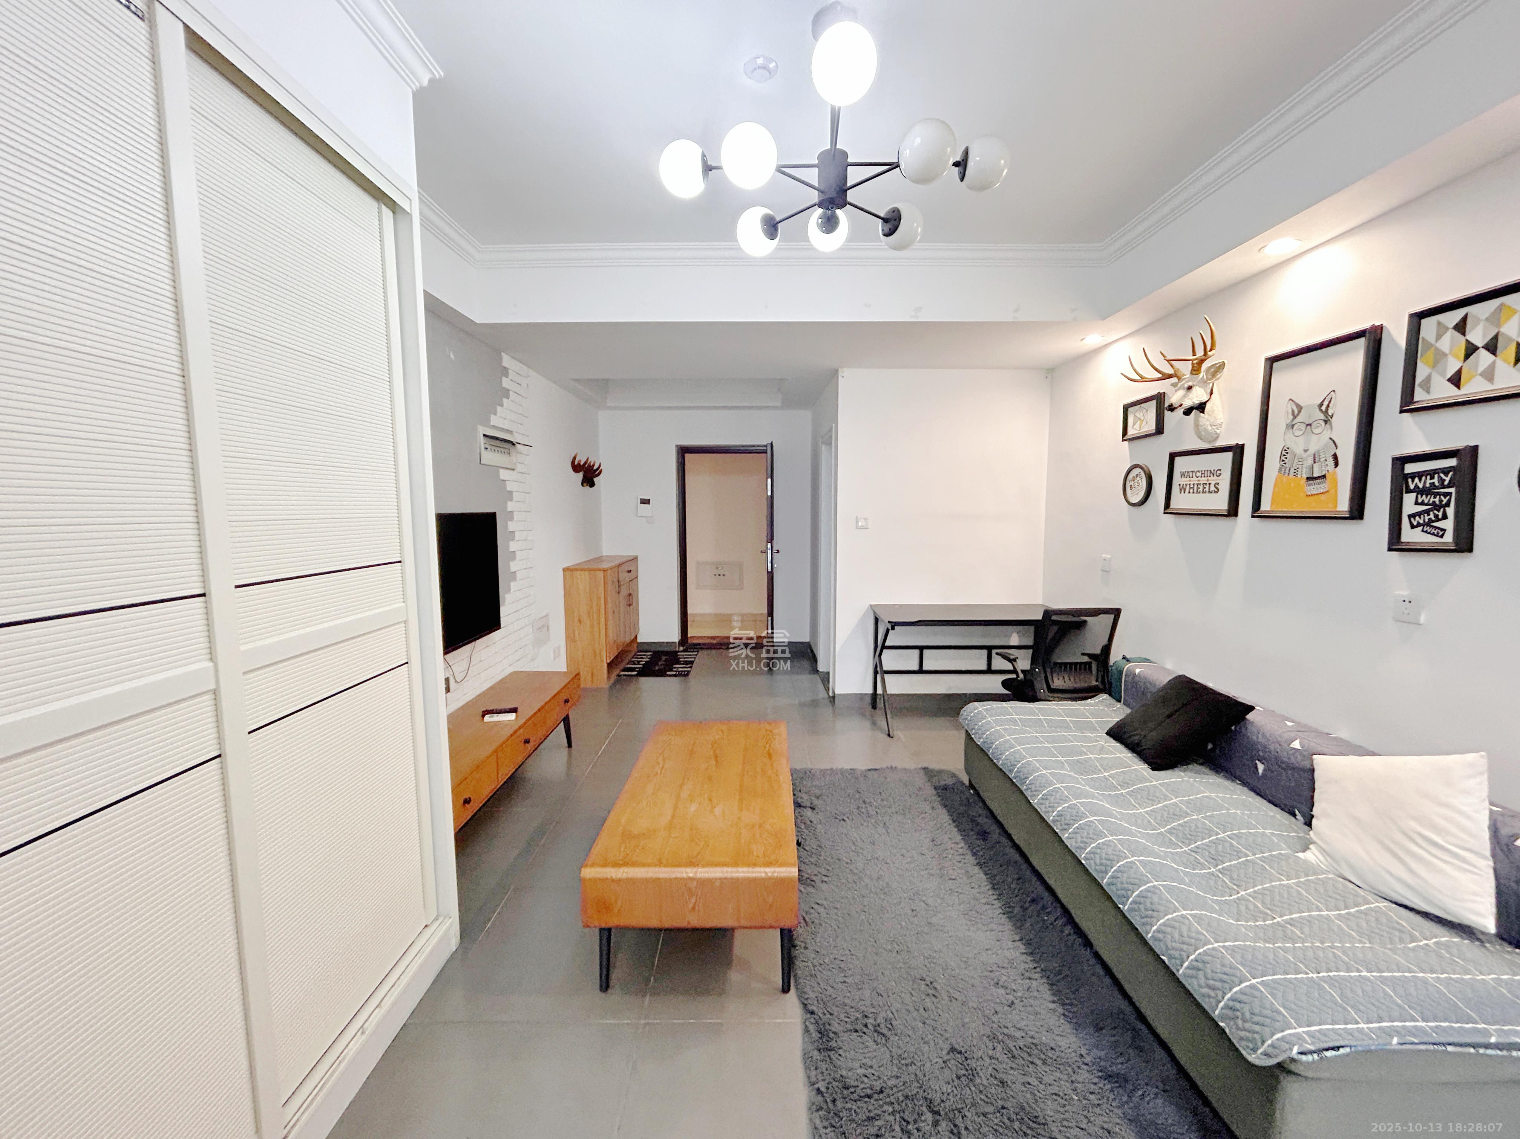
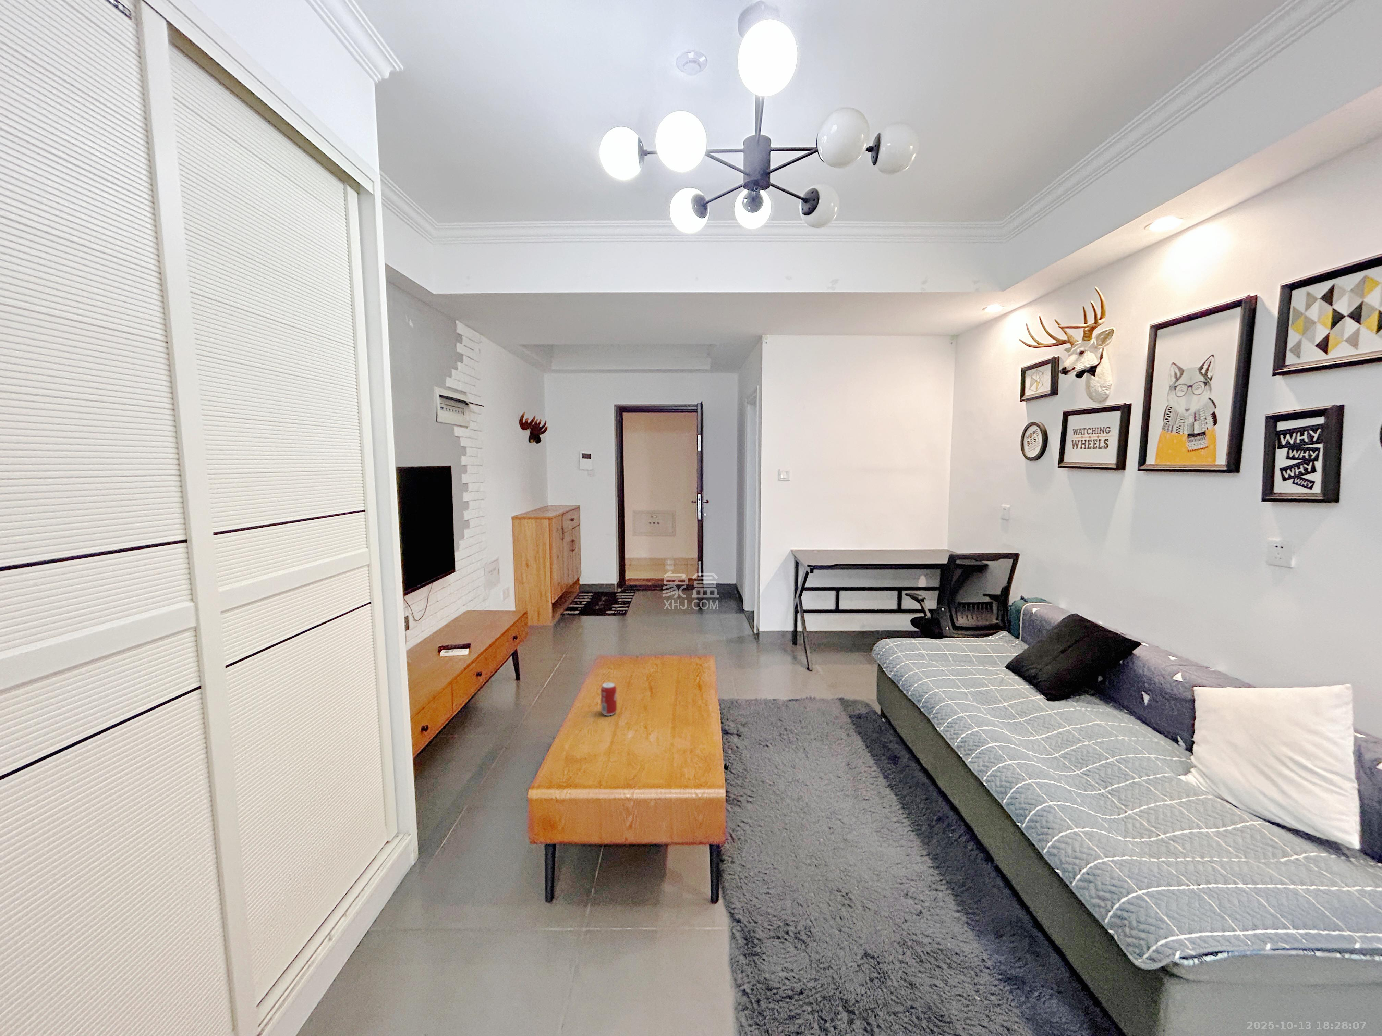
+ beverage can [601,682,617,716]
